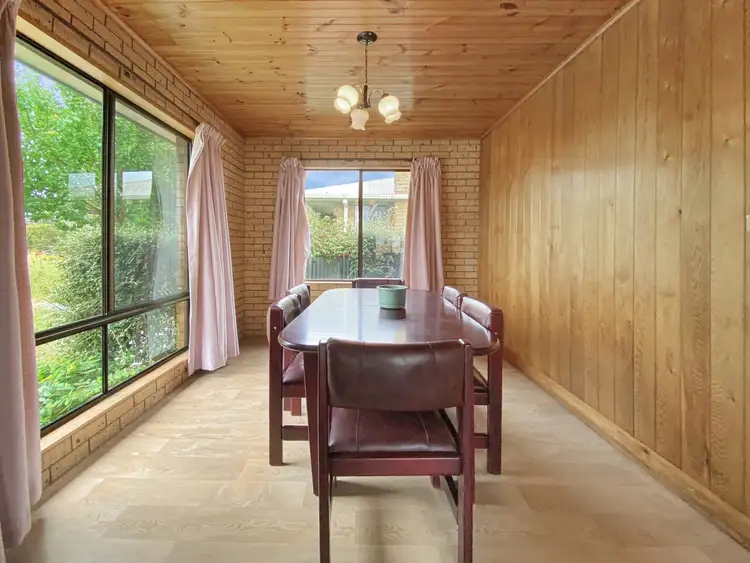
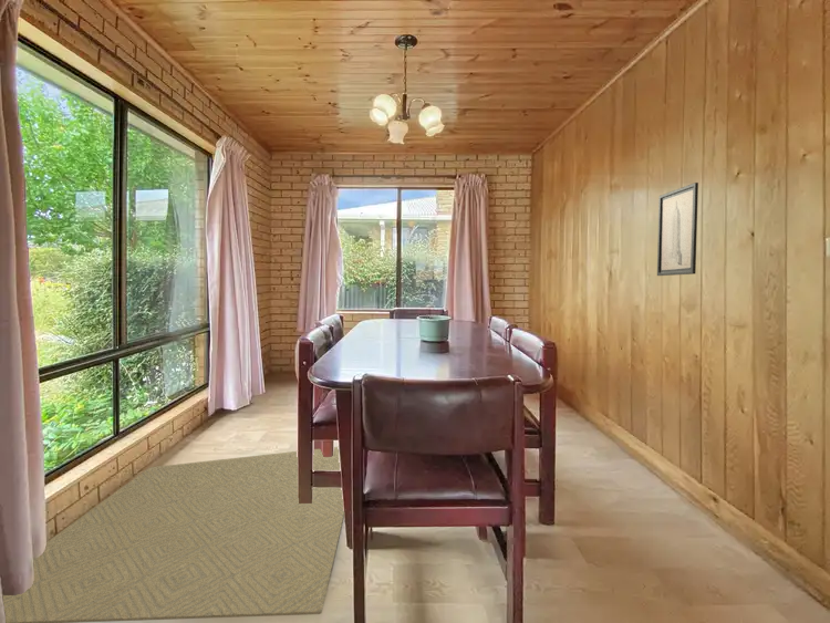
+ wall art [656,181,699,277]
+ rug [2,446,345,623]
